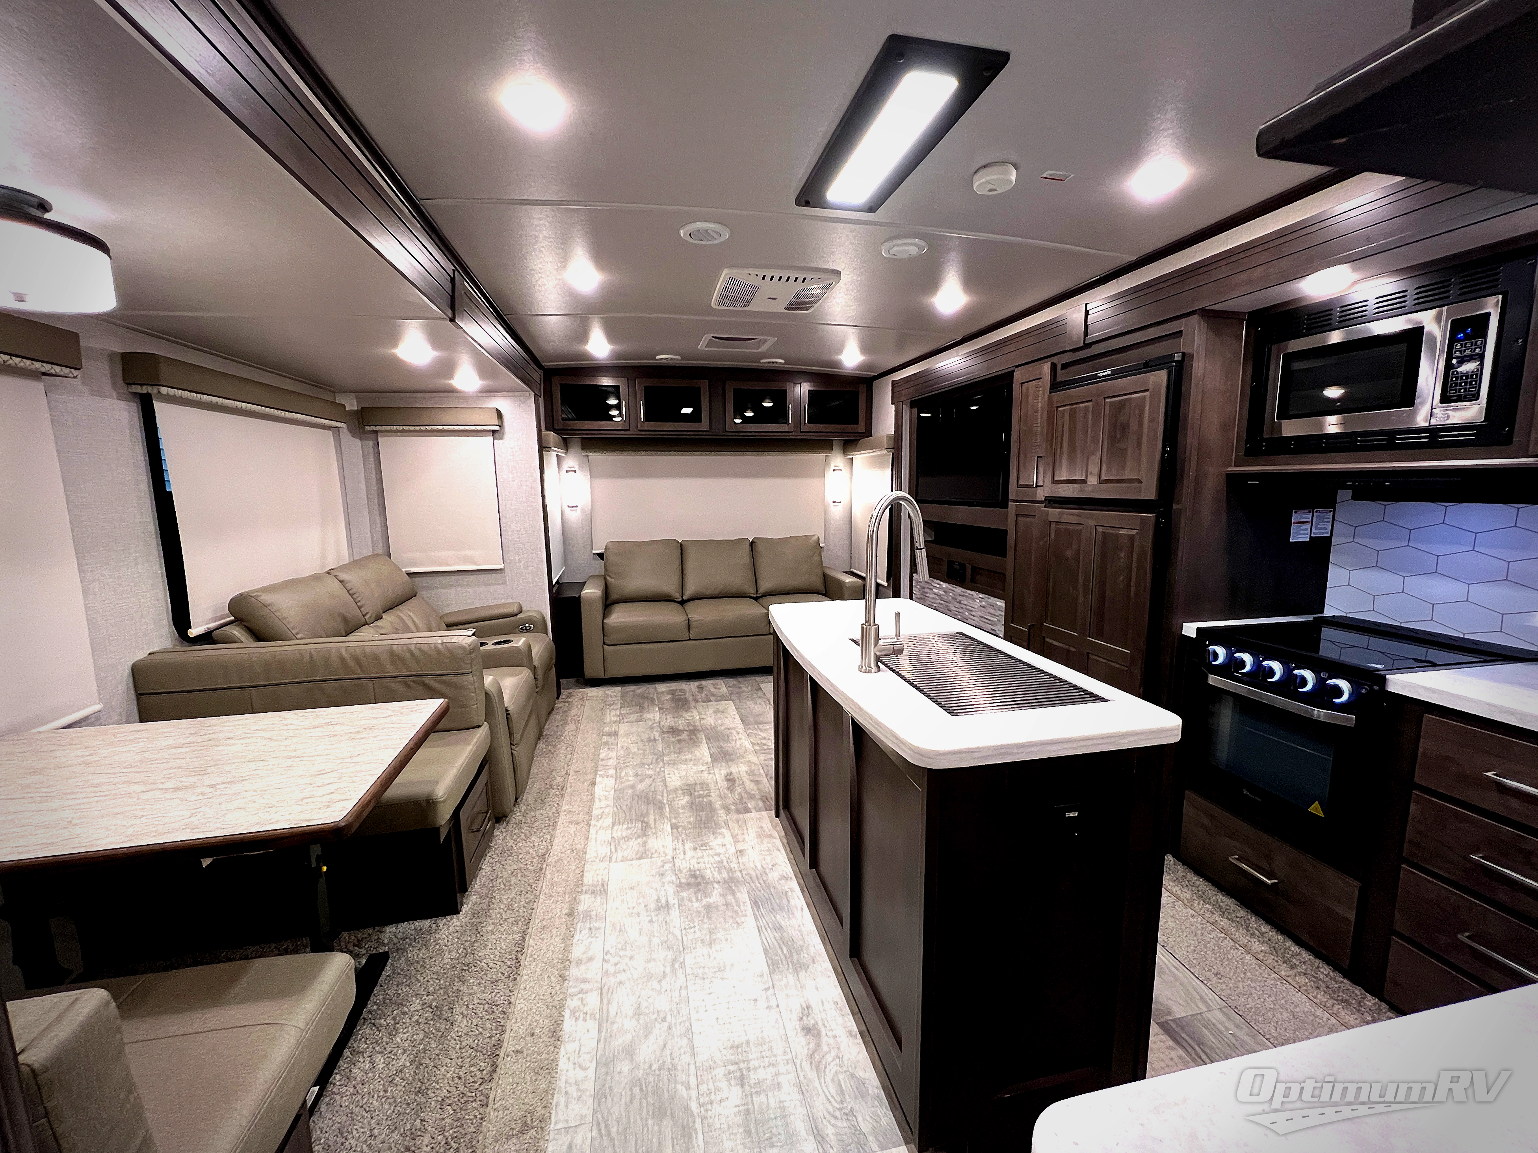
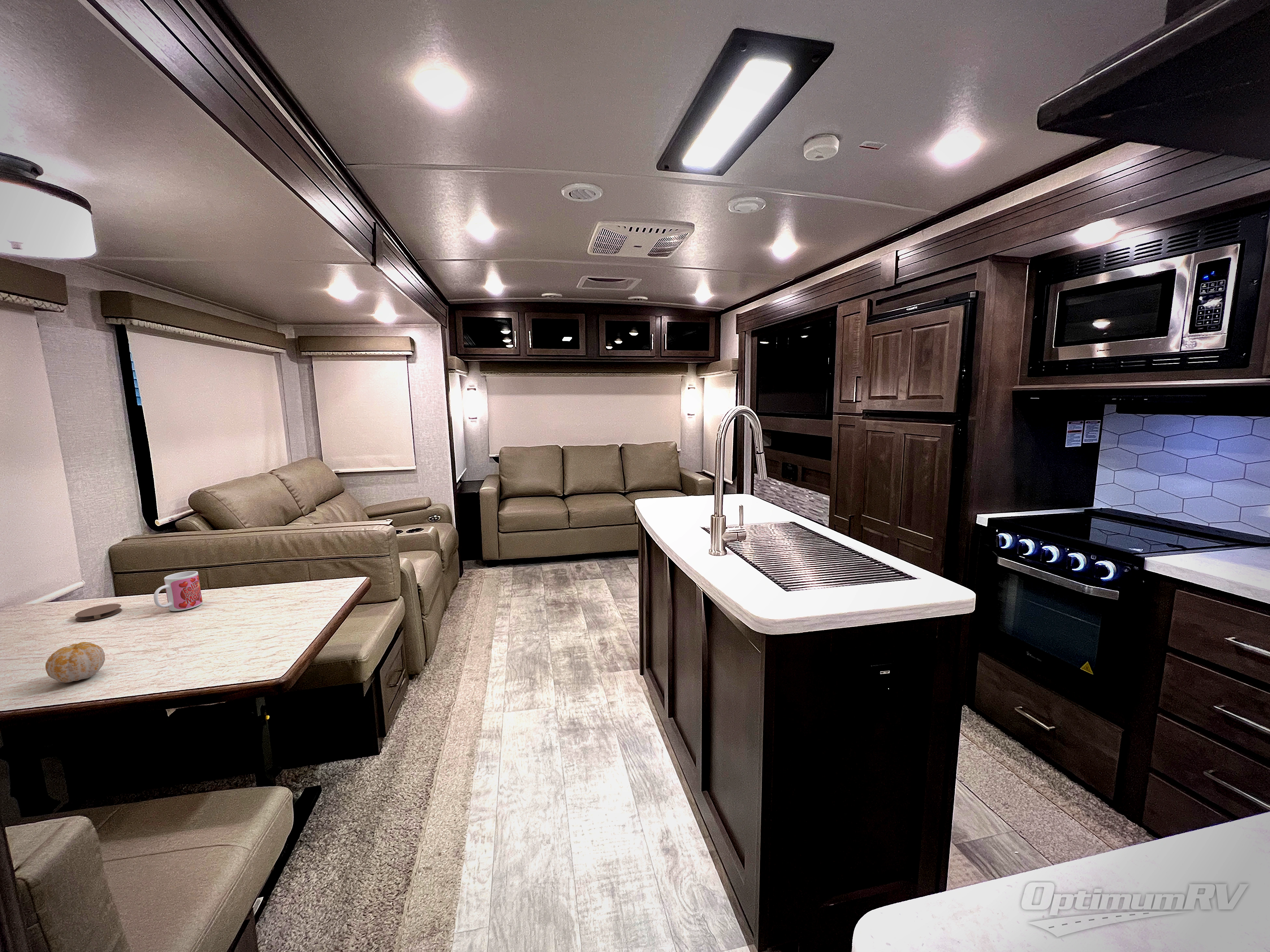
+ mug [153,571,203,612]
+ fruit [45,642,105,683]
+ coaster [74,603,122,621]
